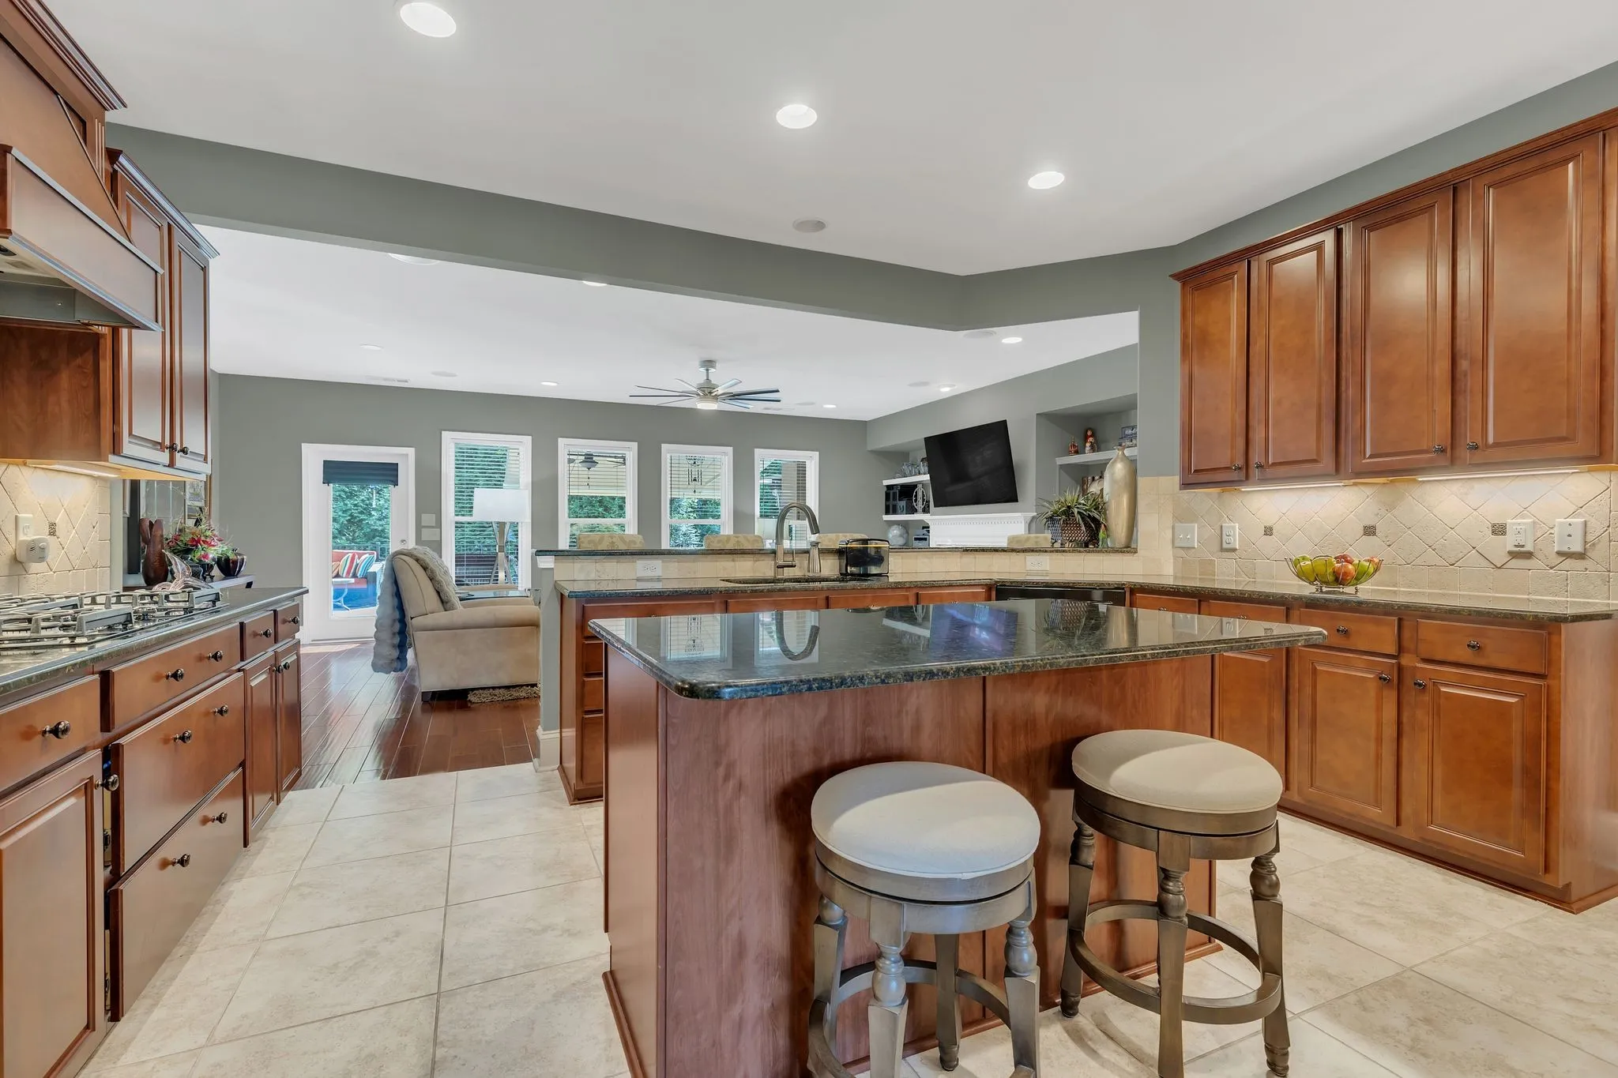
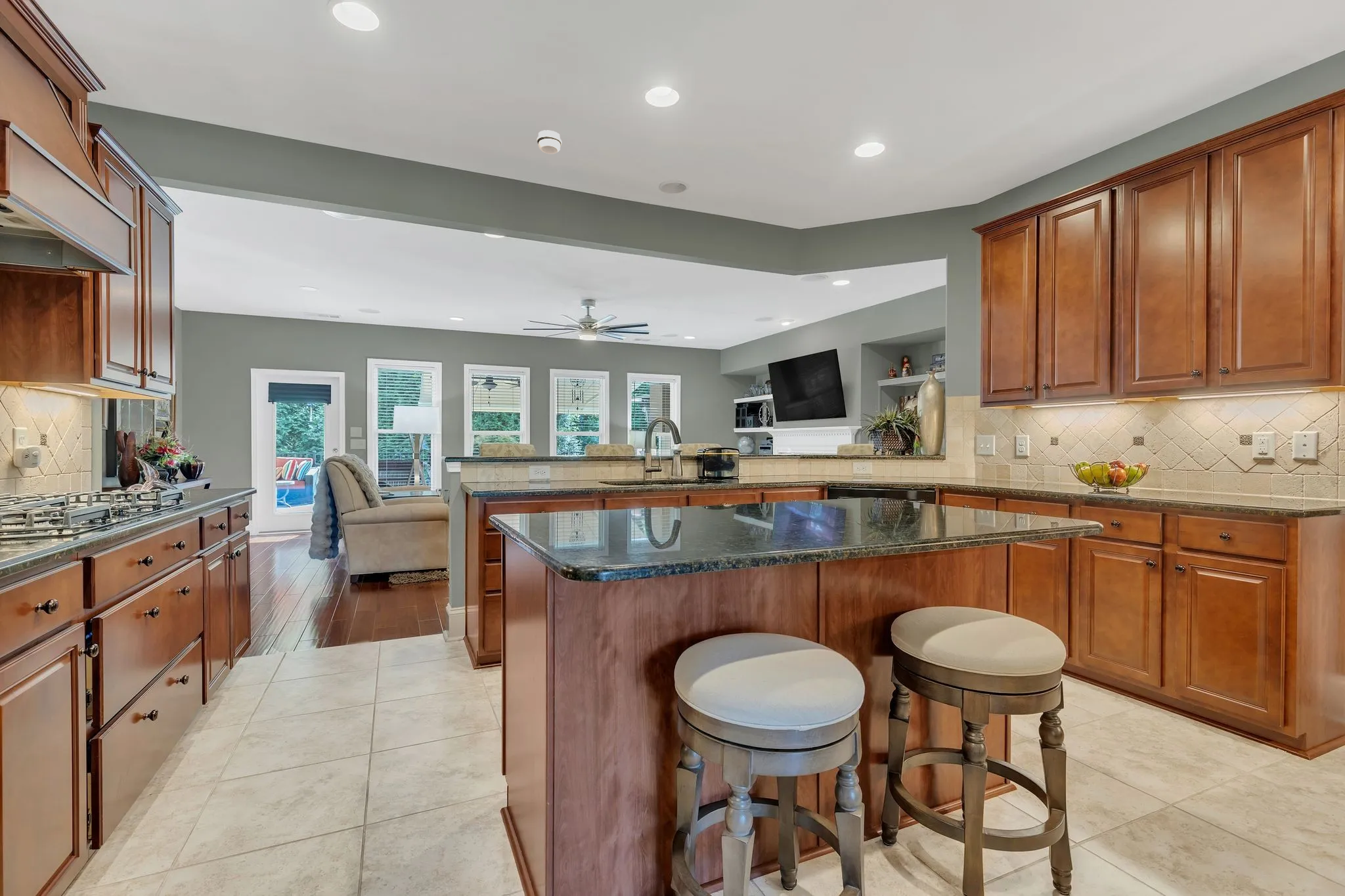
+ smoke detector [537,130,562,154]
